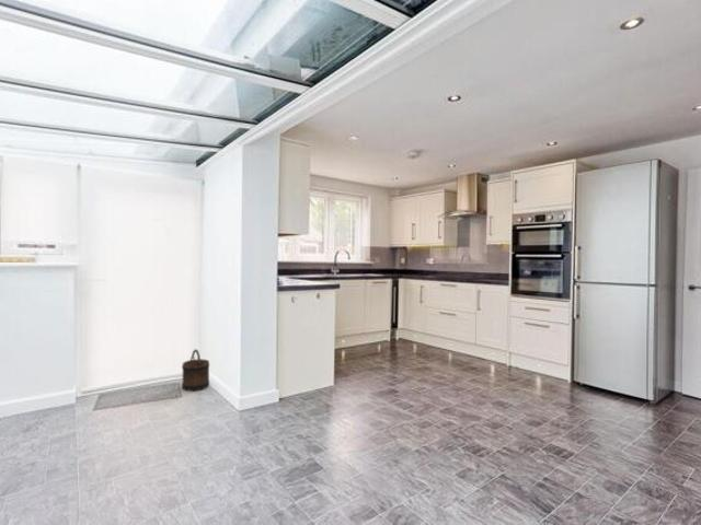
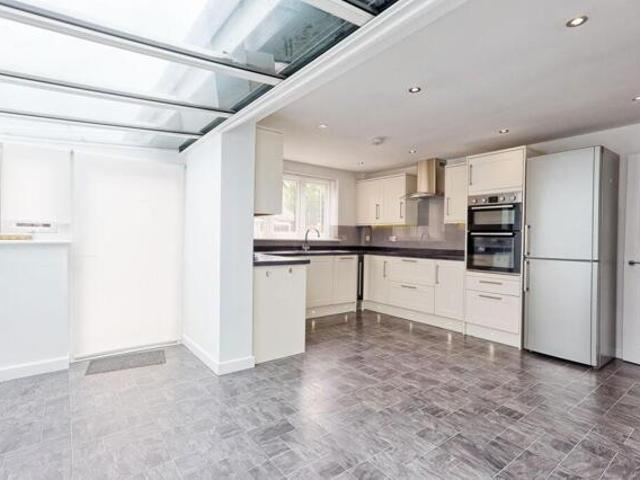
- bucket [181,348,210,393]
